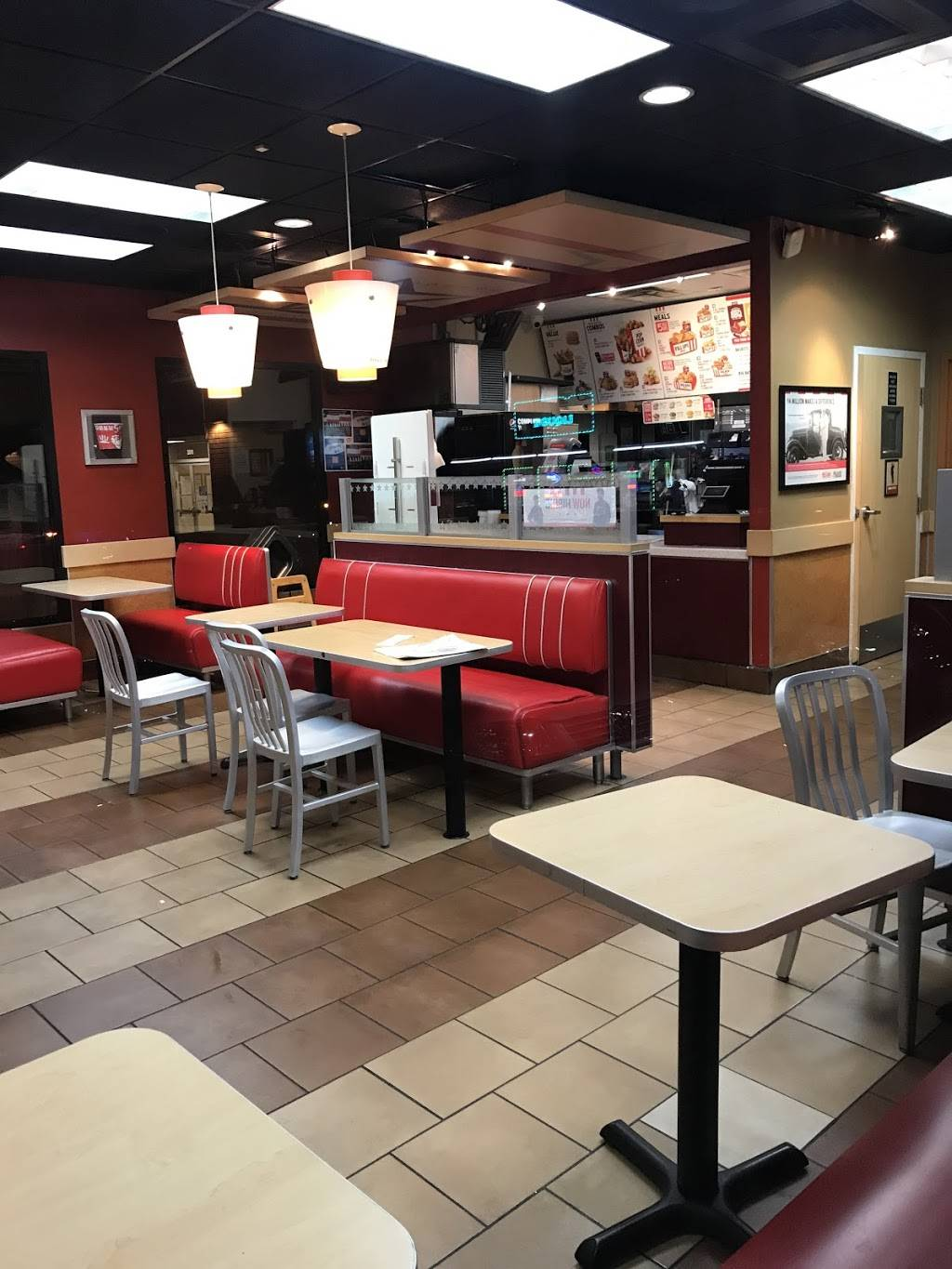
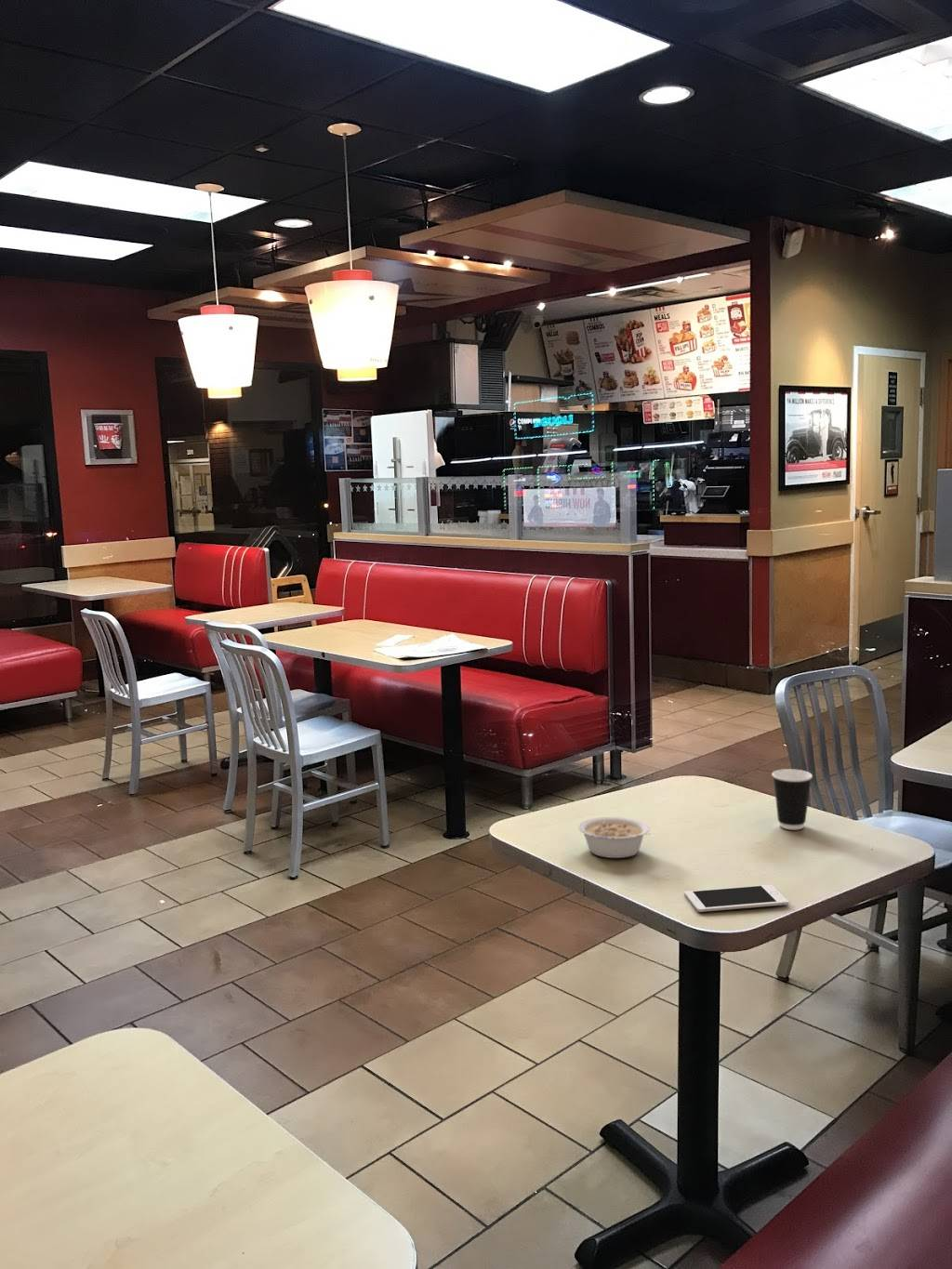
+ cell phone [684,884,789,913]
+ legume [577,816,653,859]
+ dixie cup [771,768,813,830]
